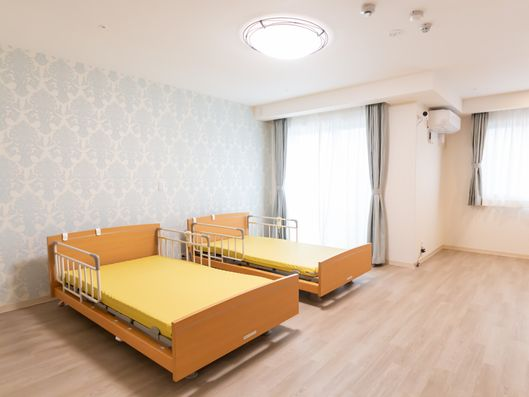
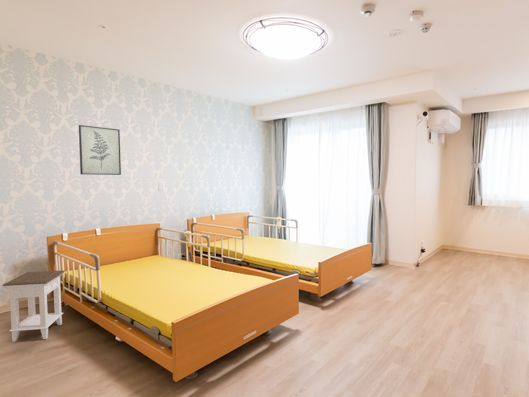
+ wall art [78,124,122,176]
+ nightstand [2,269,66,343]
